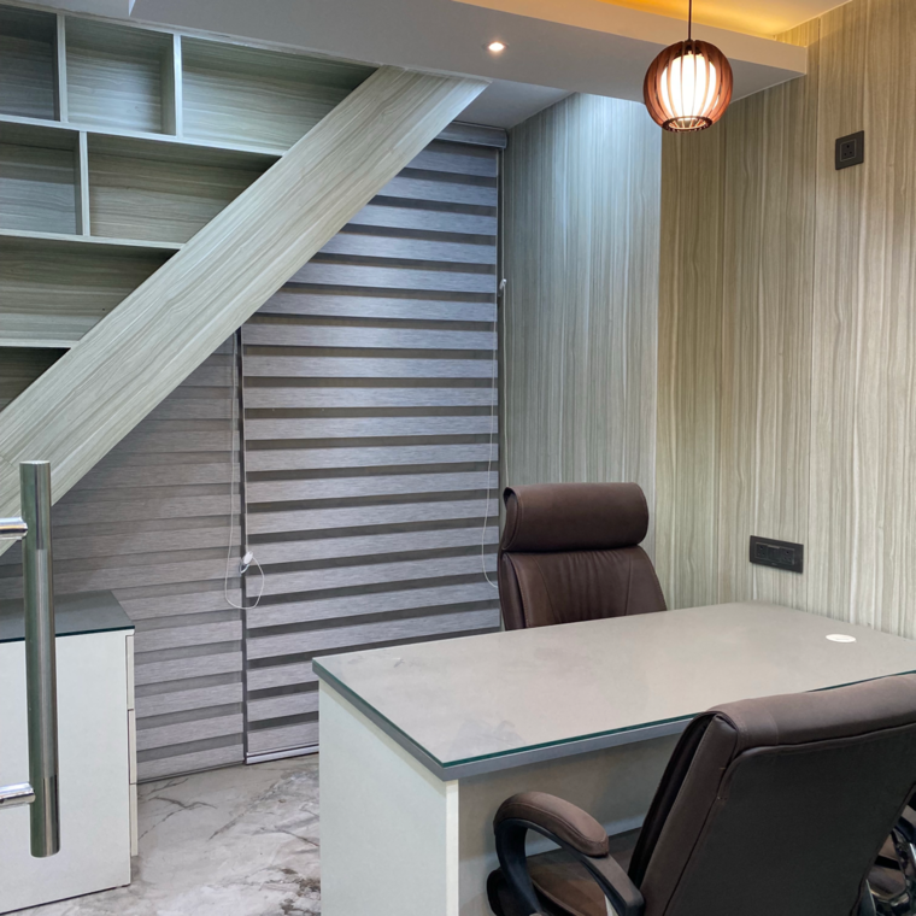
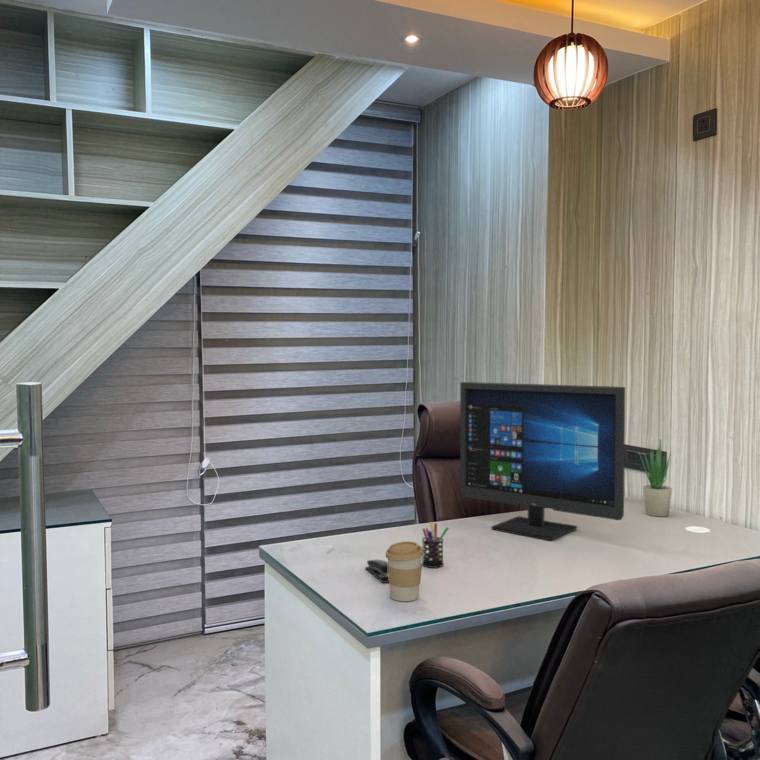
+ stapler [364,559,389,584]
+ pen holder [421,521,450,569]
+ potted plant [637,438,673,517]
+ coffee cup [385,540,424,602]
+ computer monitor [459,381,626,541]
